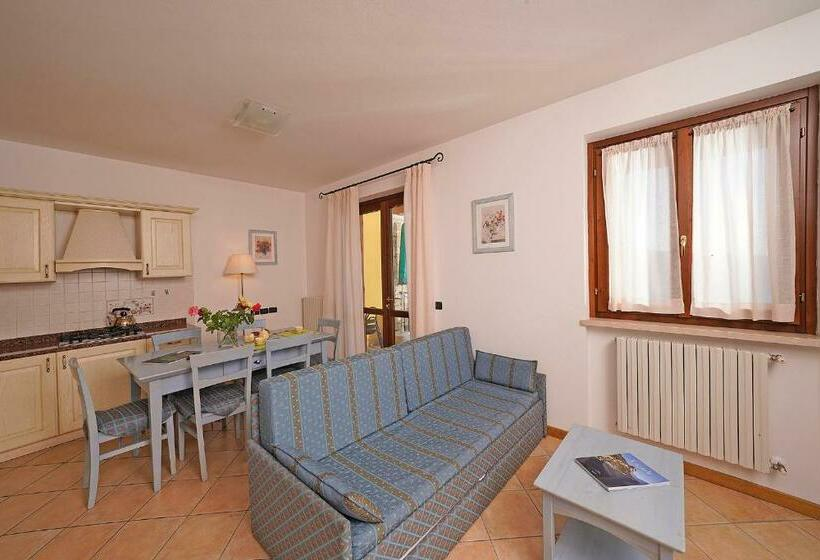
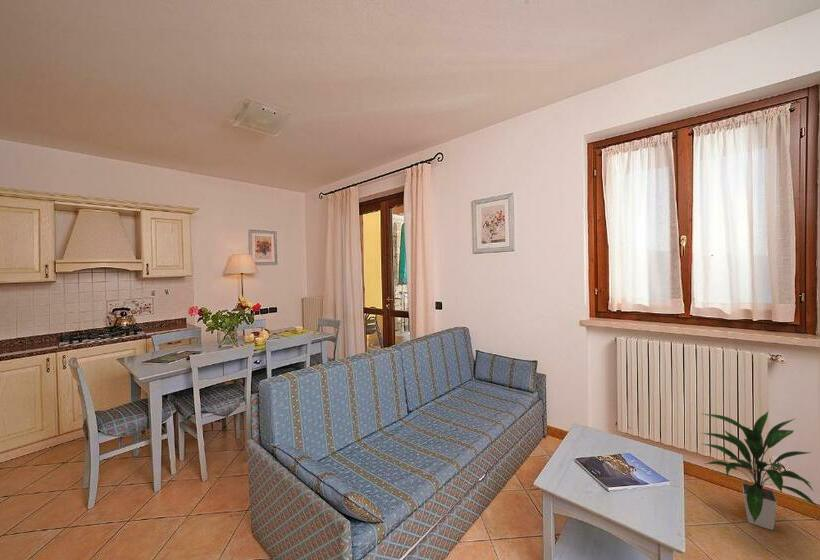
+ indoor plant [699,410,819,531]
